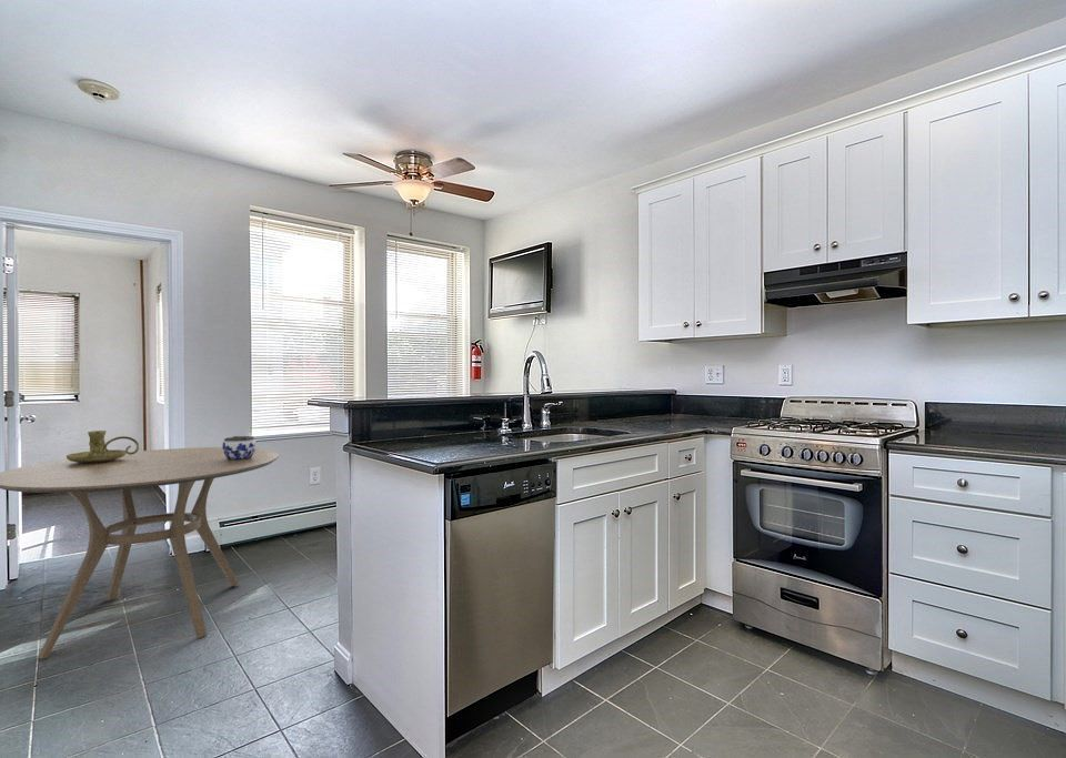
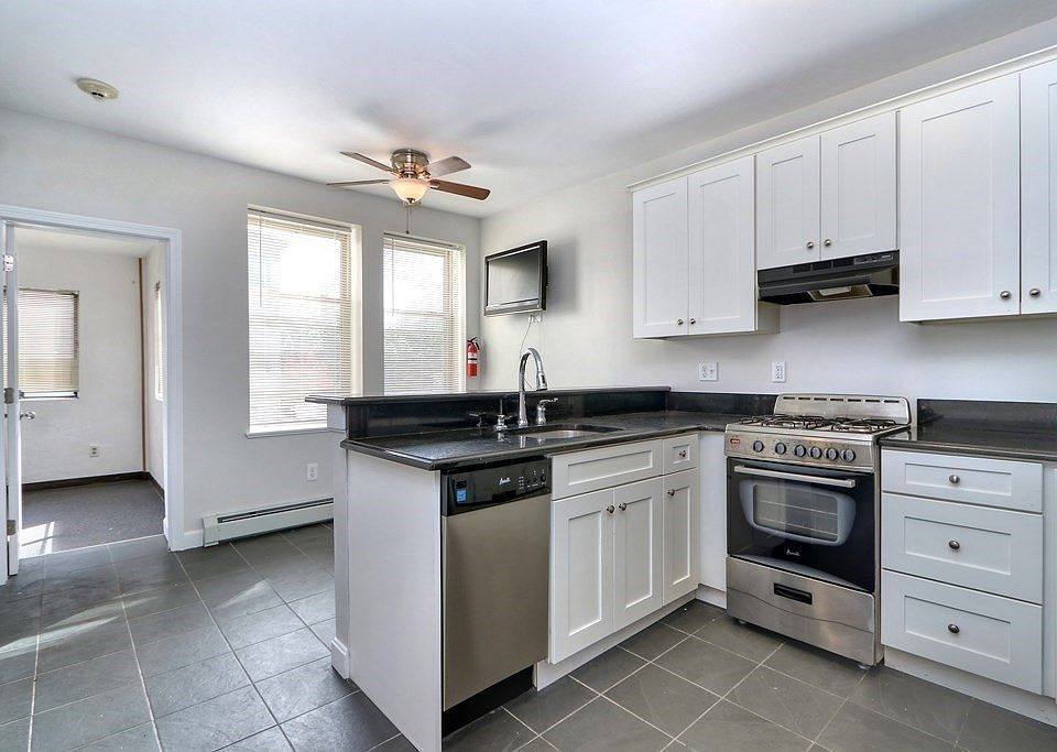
- jar [221,435,258,461]
- candle holder [66,429,140,463]
- dining table [0,446,280,660]
